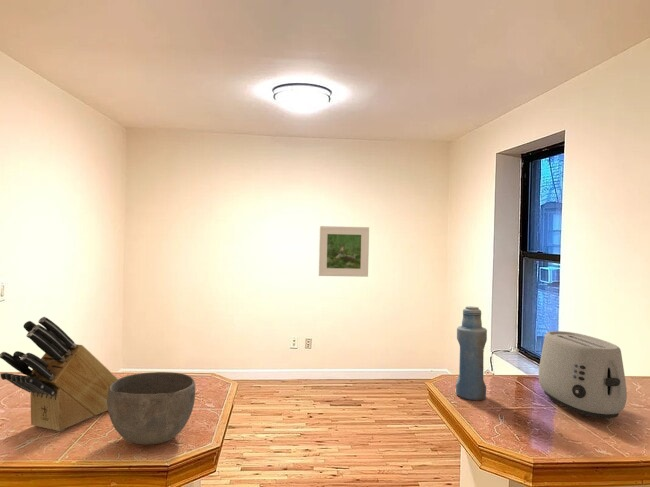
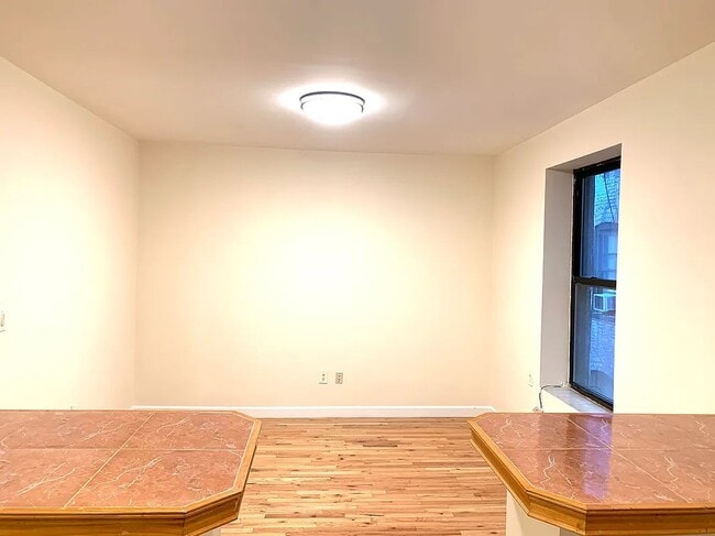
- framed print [318,225,370,278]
- toaster [538,330,628,419]
- bowl [107,371,196,445]
- bottle [455,305,488,401]
- knife block [0,316,119,432]
